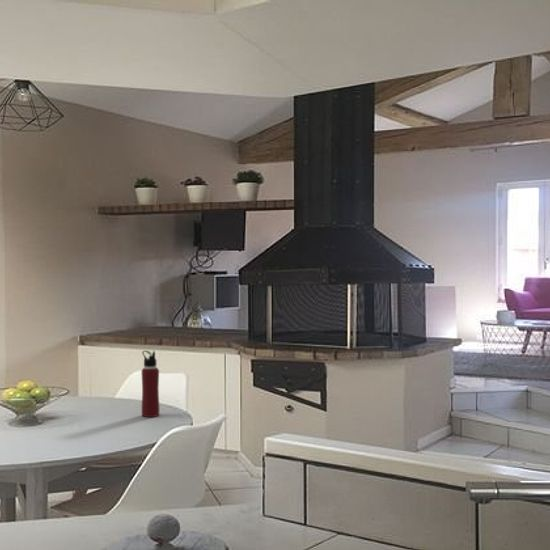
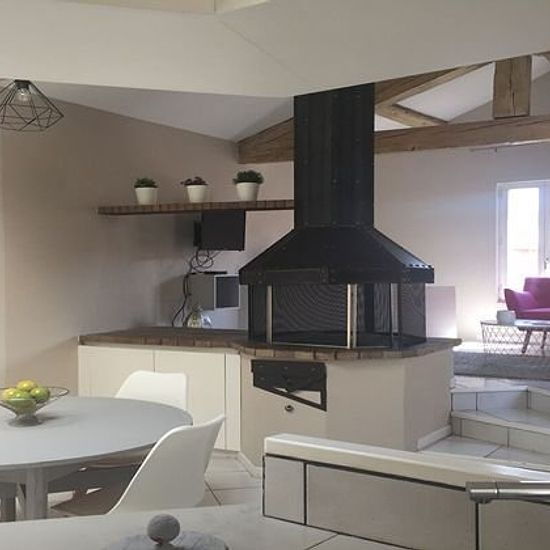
- water bottle [140,350,160,418]
